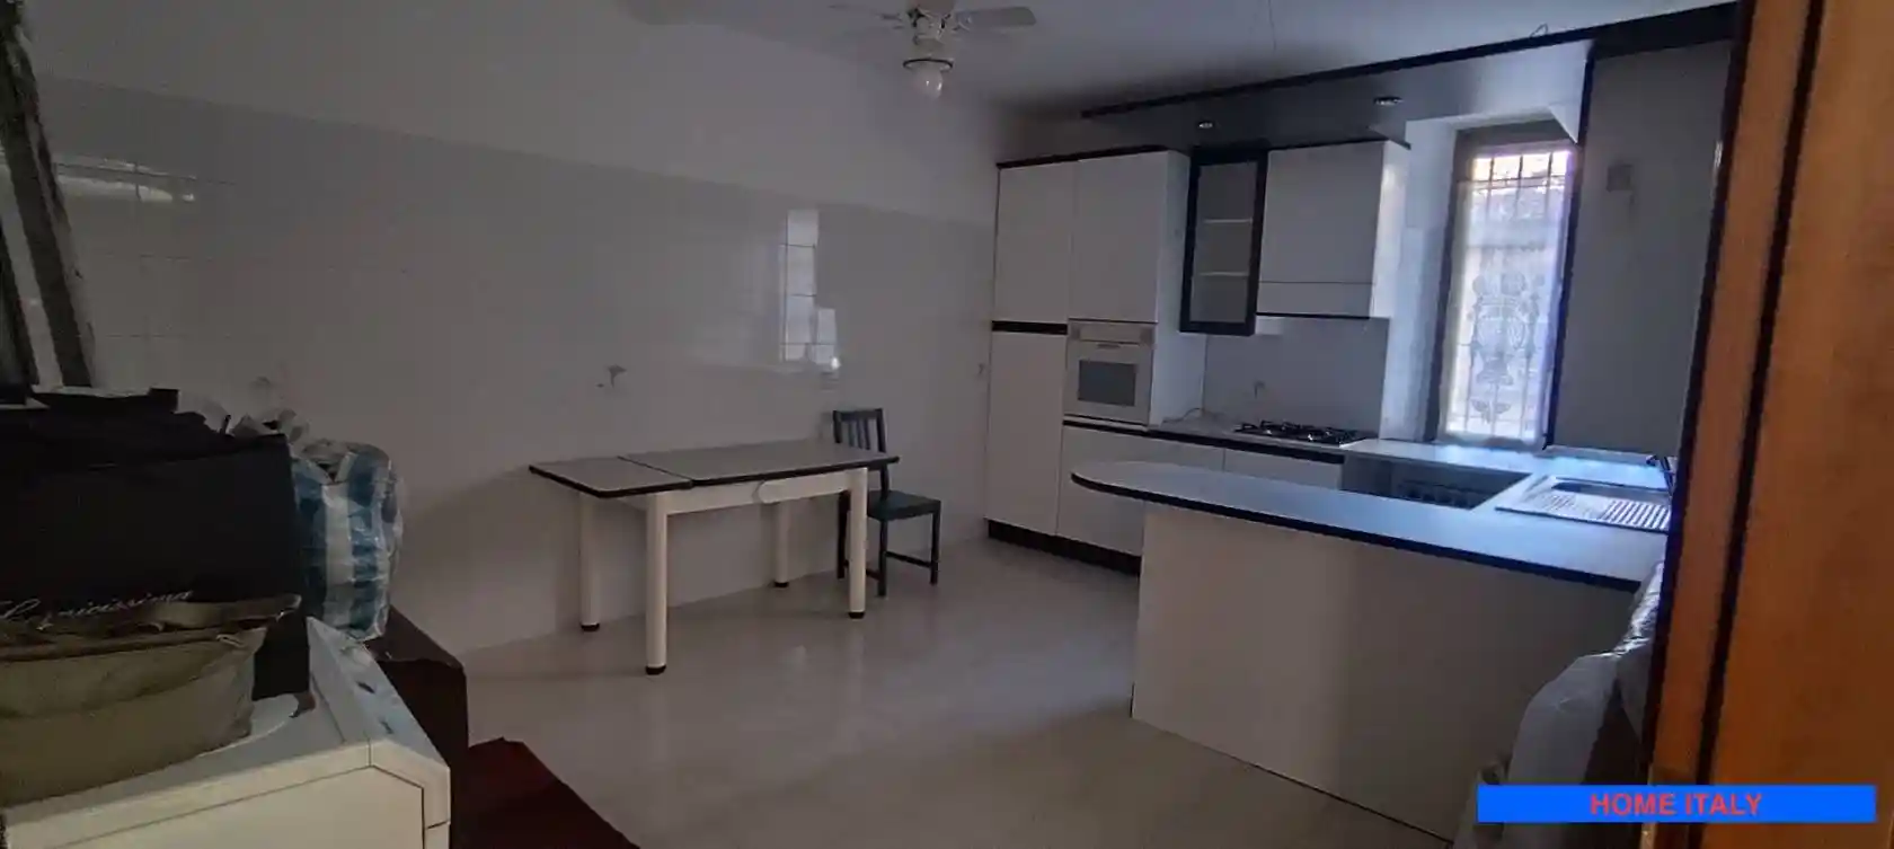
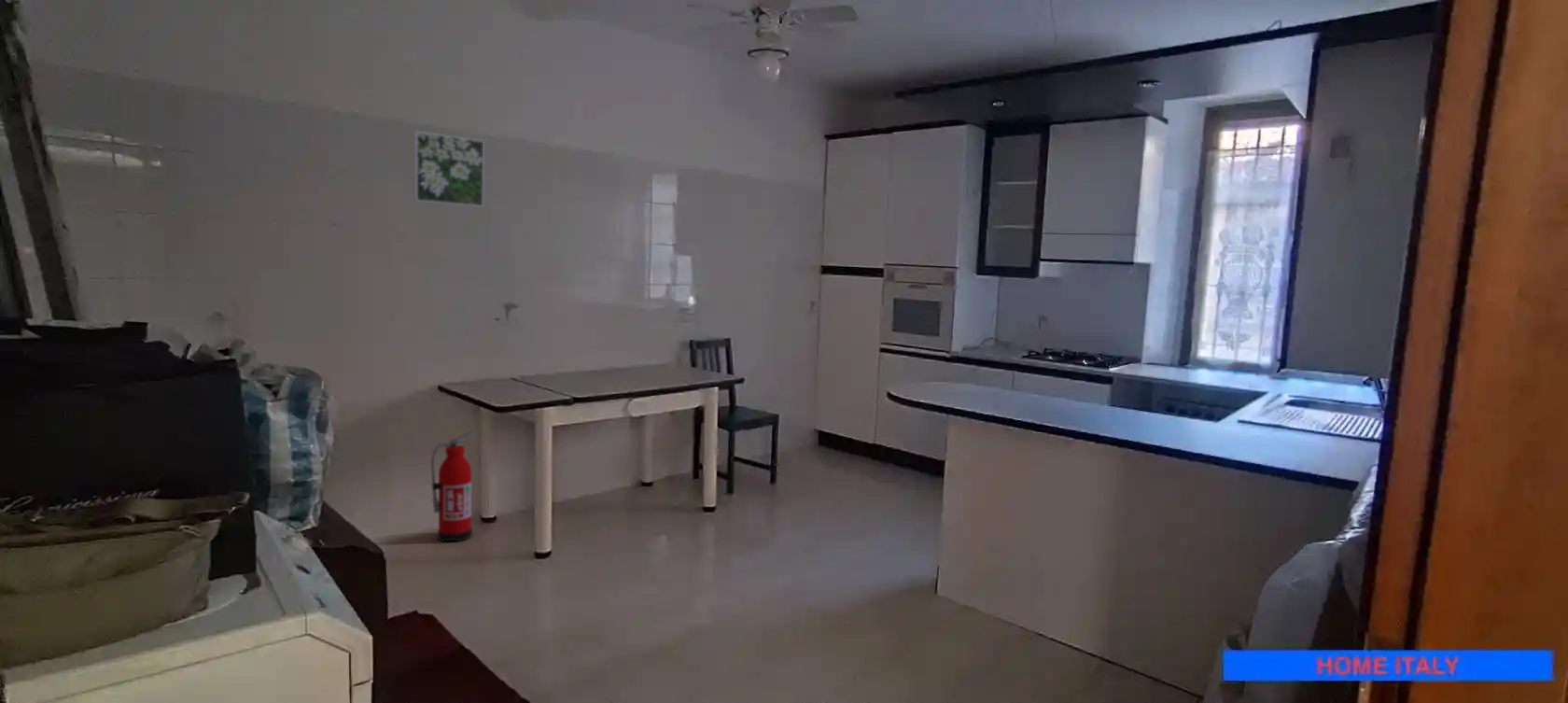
+ fire extinguisher [430,429,476,542]
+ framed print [413,130,484,208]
